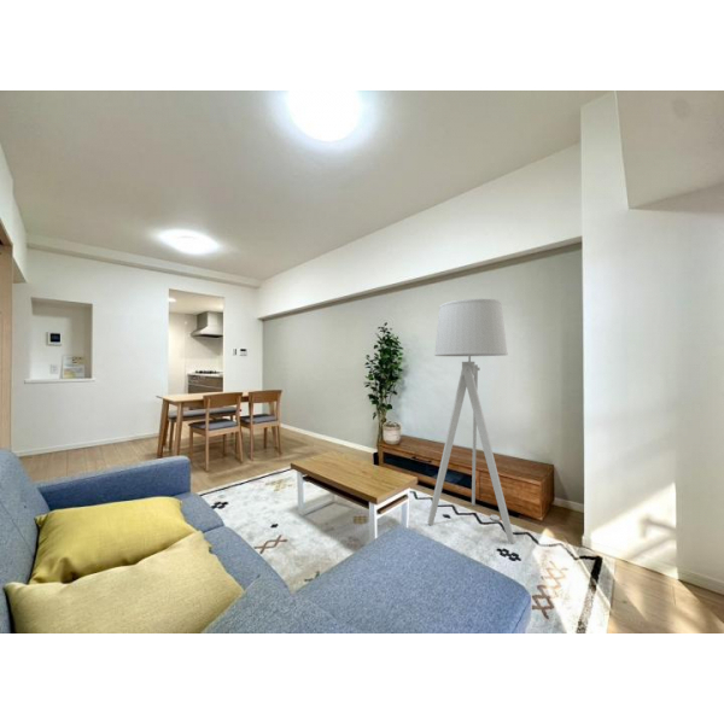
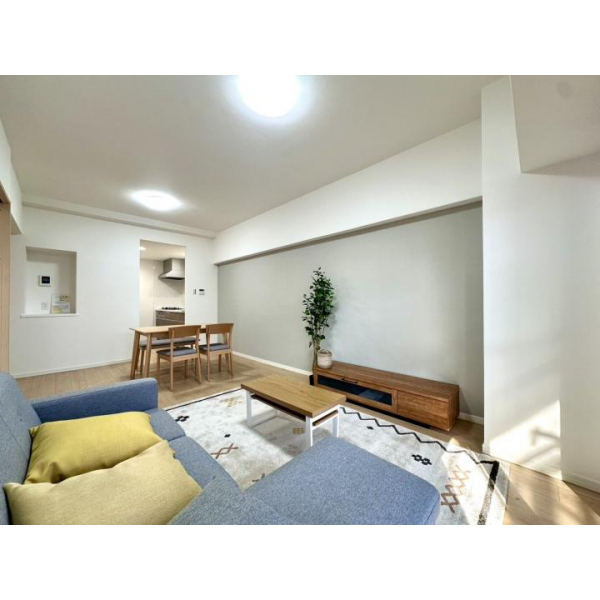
- floor lamp [427,297,515,544]
